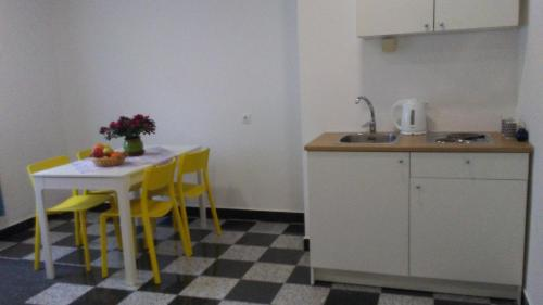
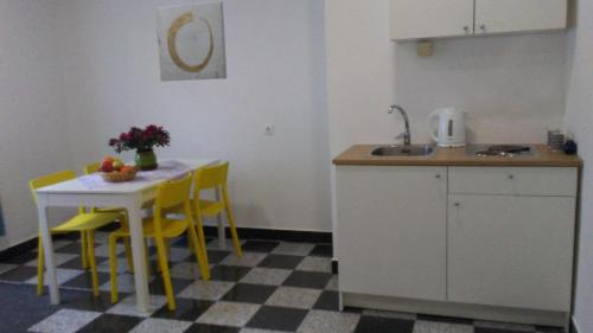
+ wall art [154,0,228,83]
